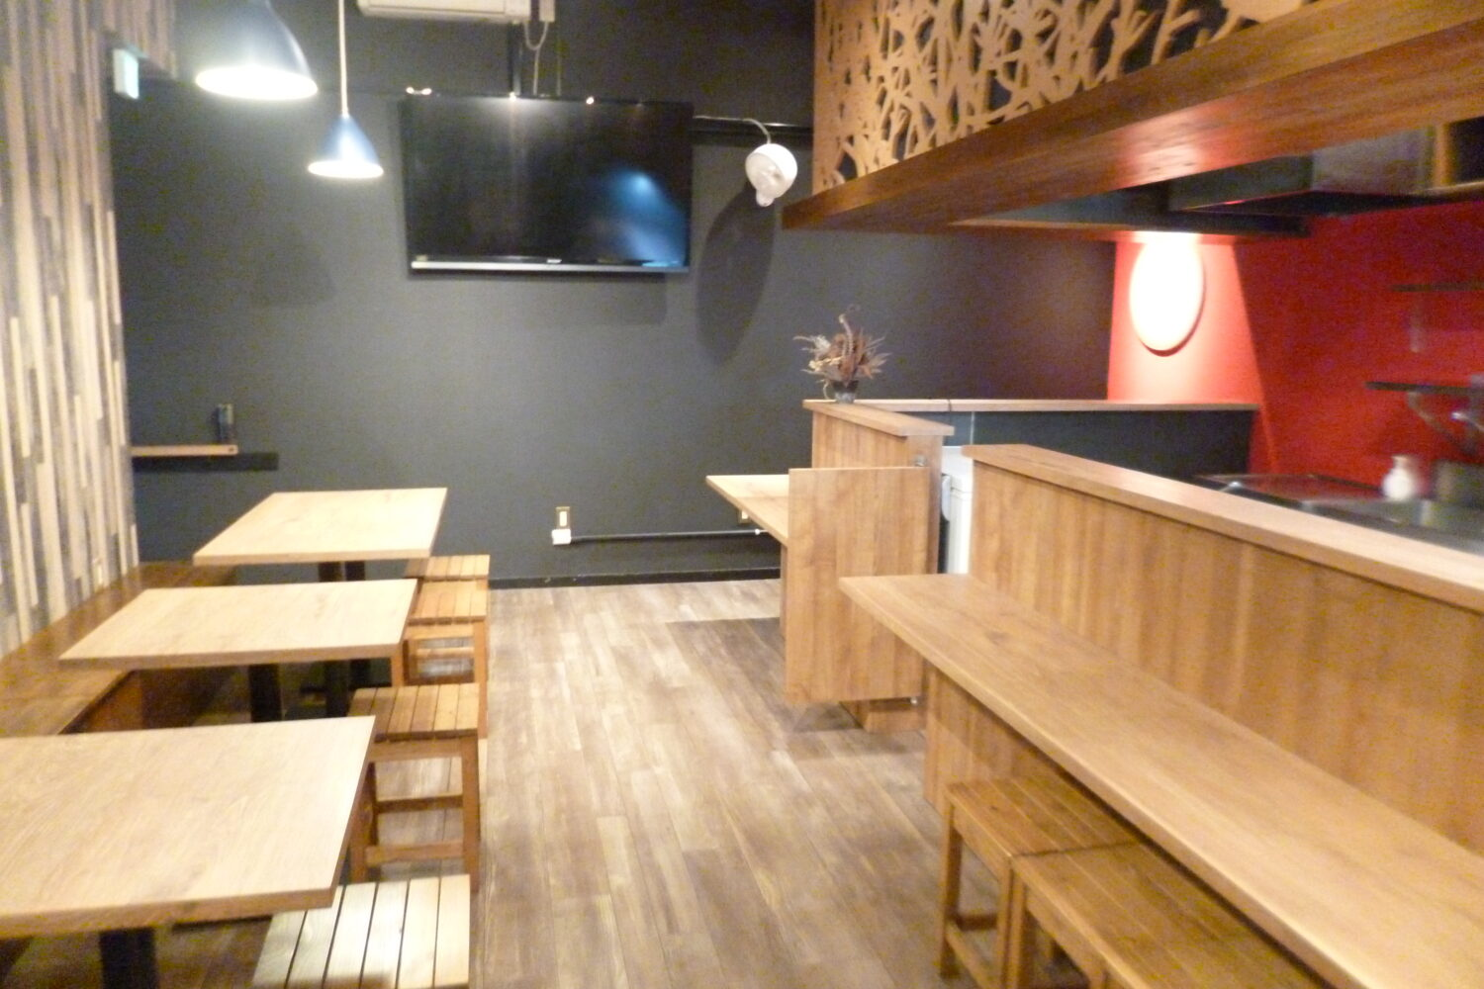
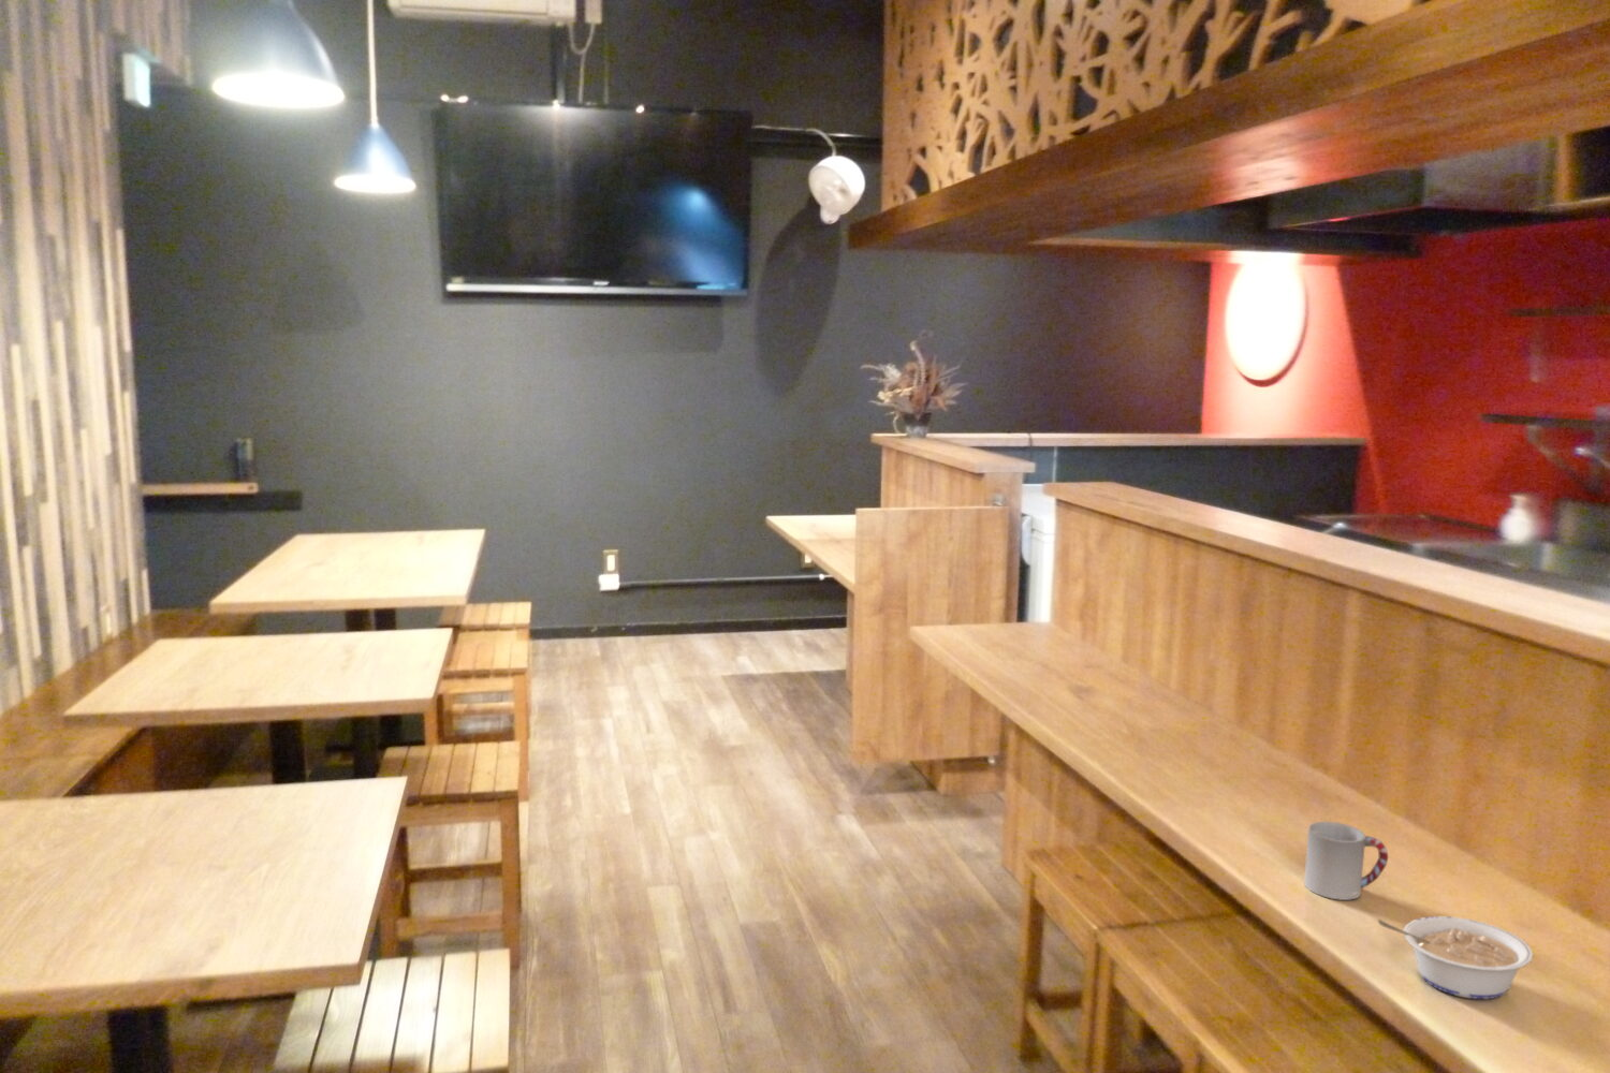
+ cup [1303,820,1388,902]
+ legume [1378,915,1533,1000]
